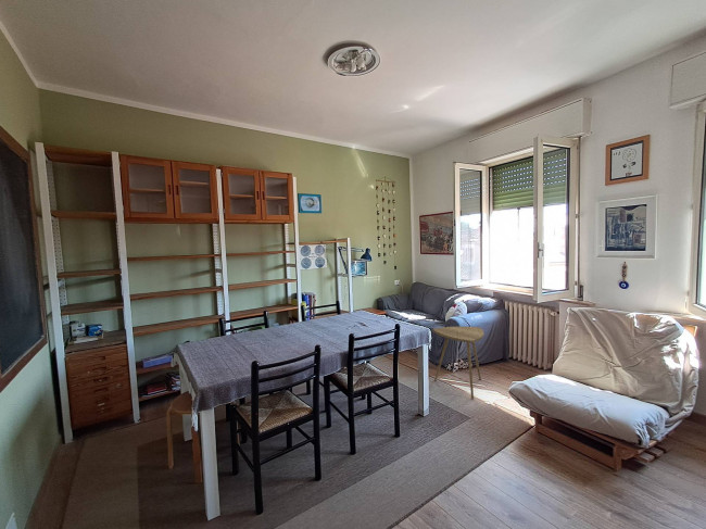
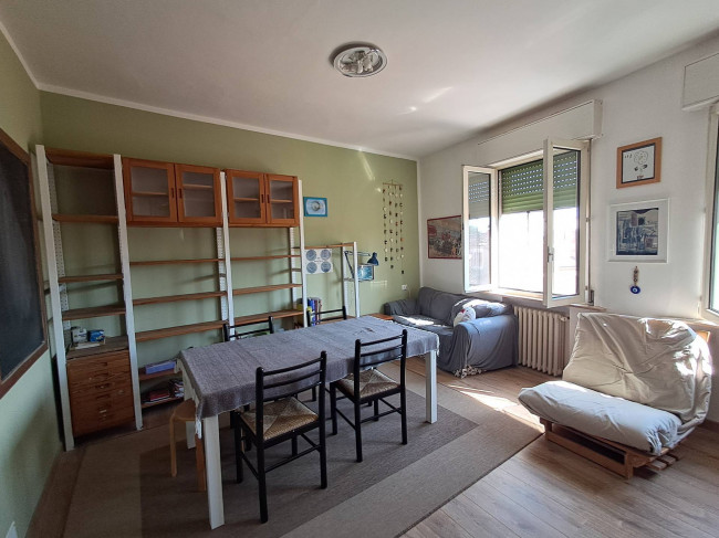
- side table [431,326,486,400]
